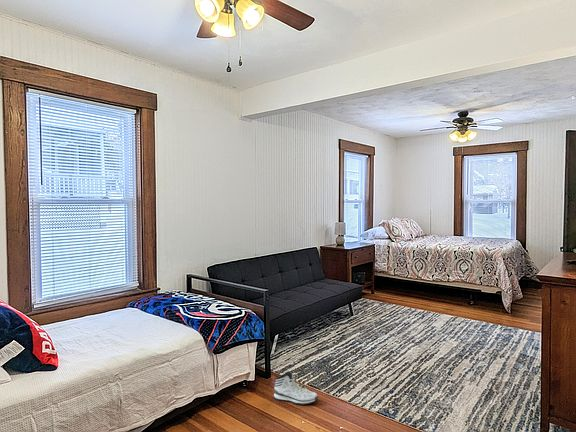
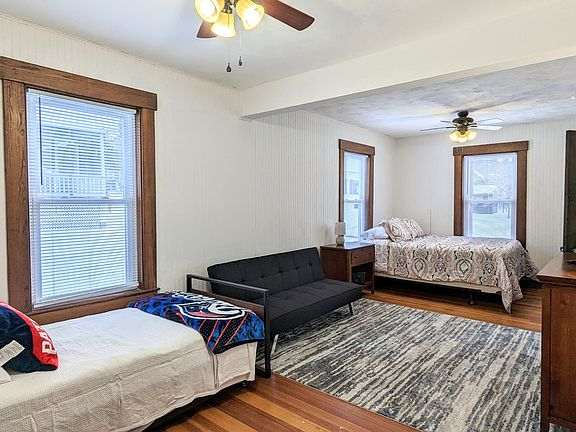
- sneaker [273,370,319,406]
